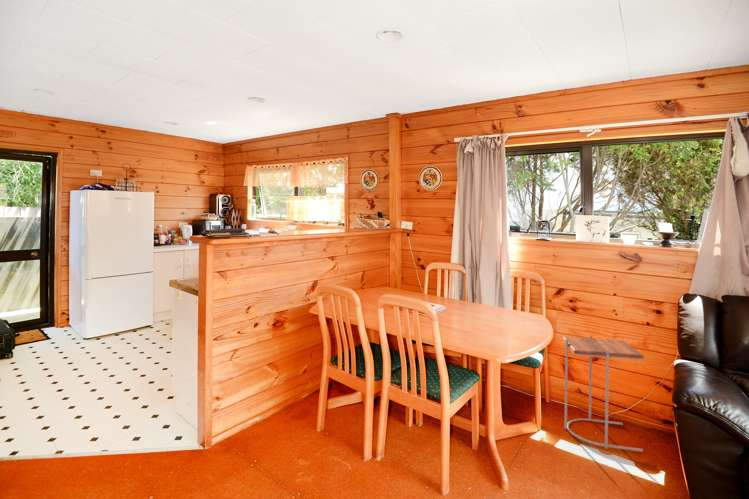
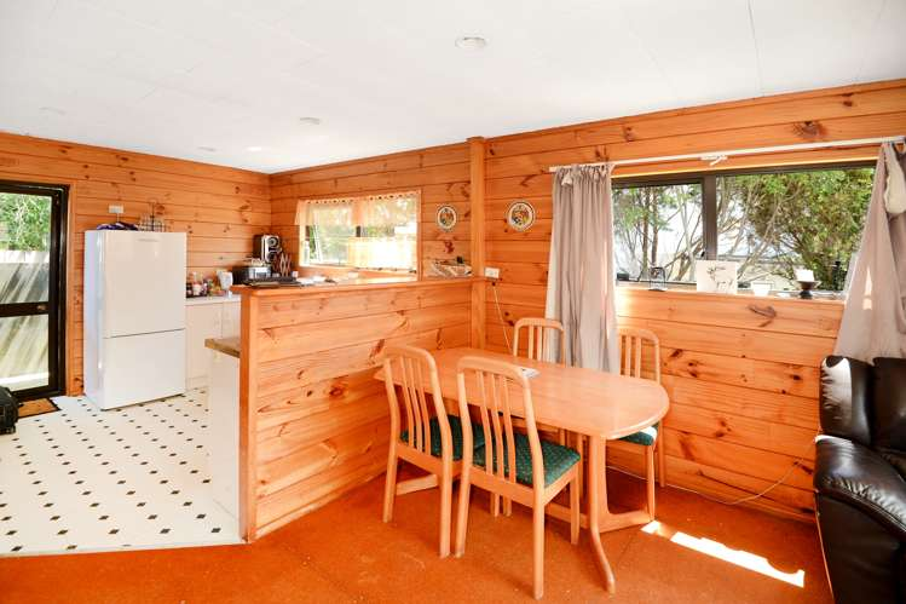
- side table [562,334,645,453]
